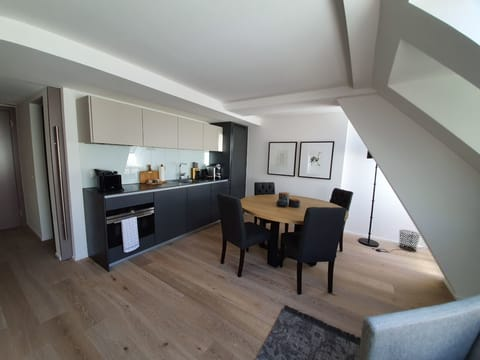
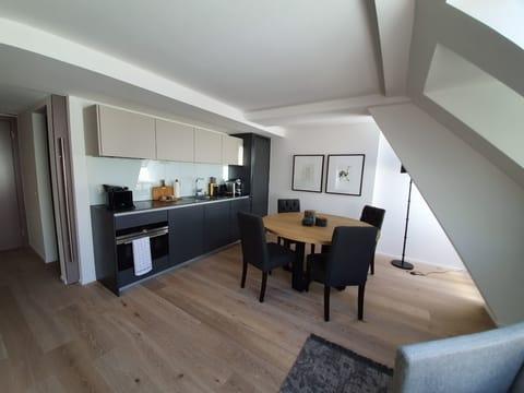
- waste bin [398,229,421,253]
